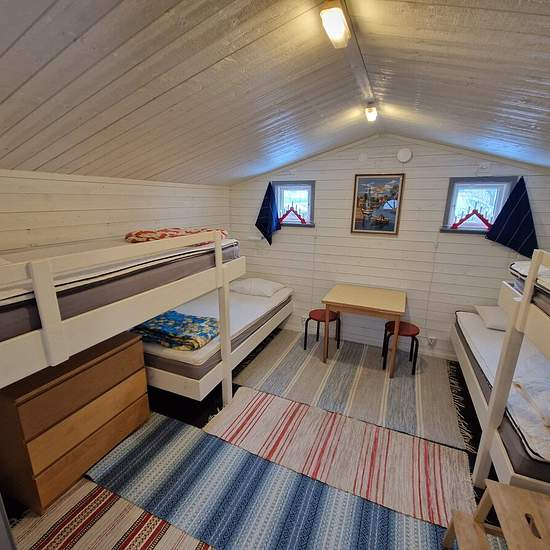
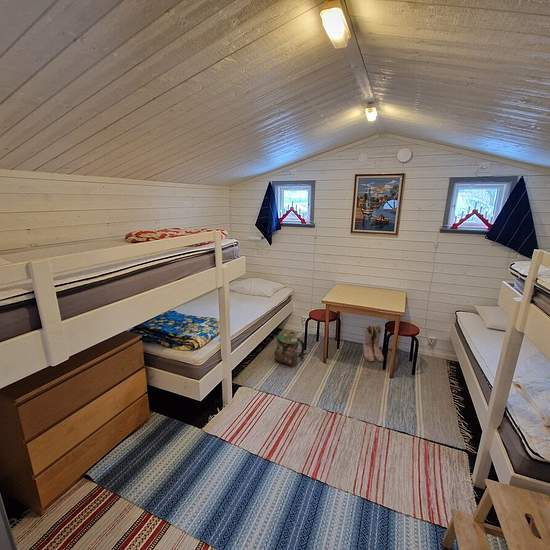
+ boots [362,324,384,362]
+ backpack [273,331,307,367]
